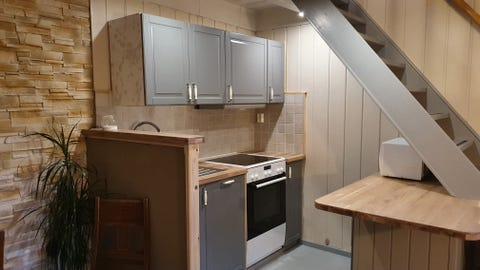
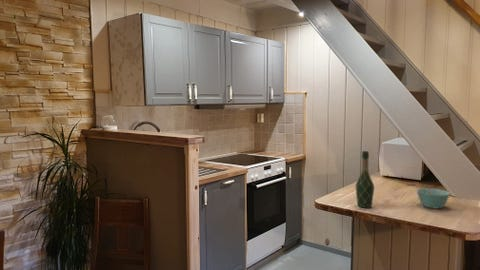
+ bowl [416,187,451,210]
+ wine bottle [355,150,375,209]
